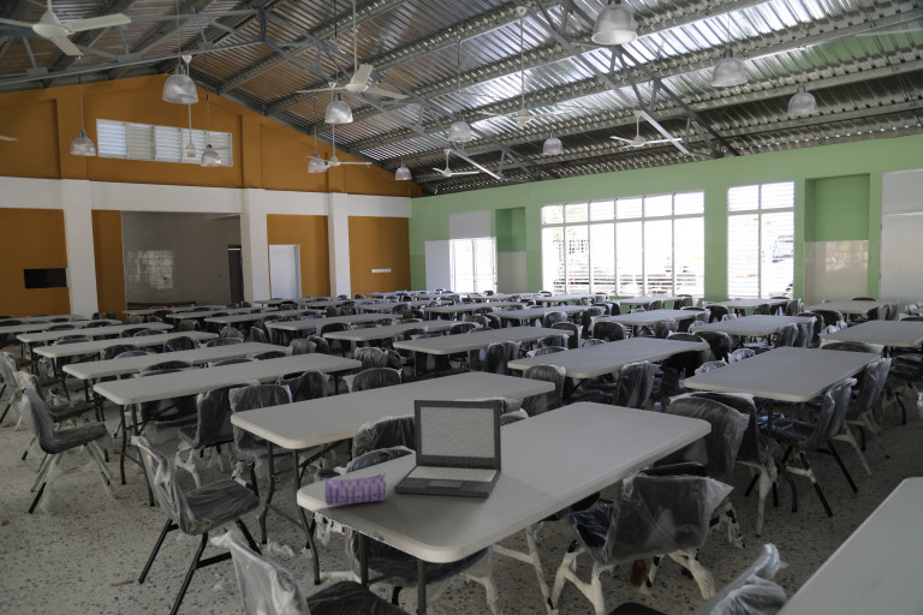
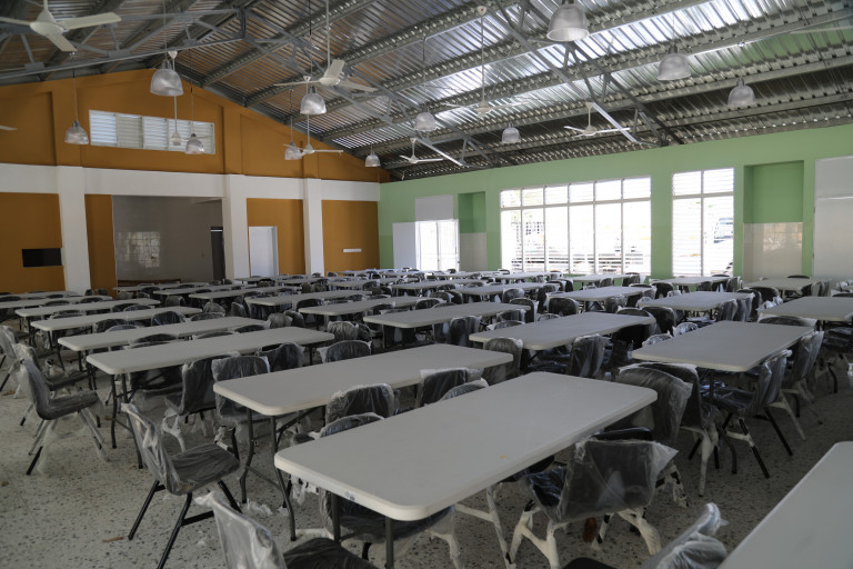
- laptop [393,399,502,498]
- pencil case [322,472,387,507]
